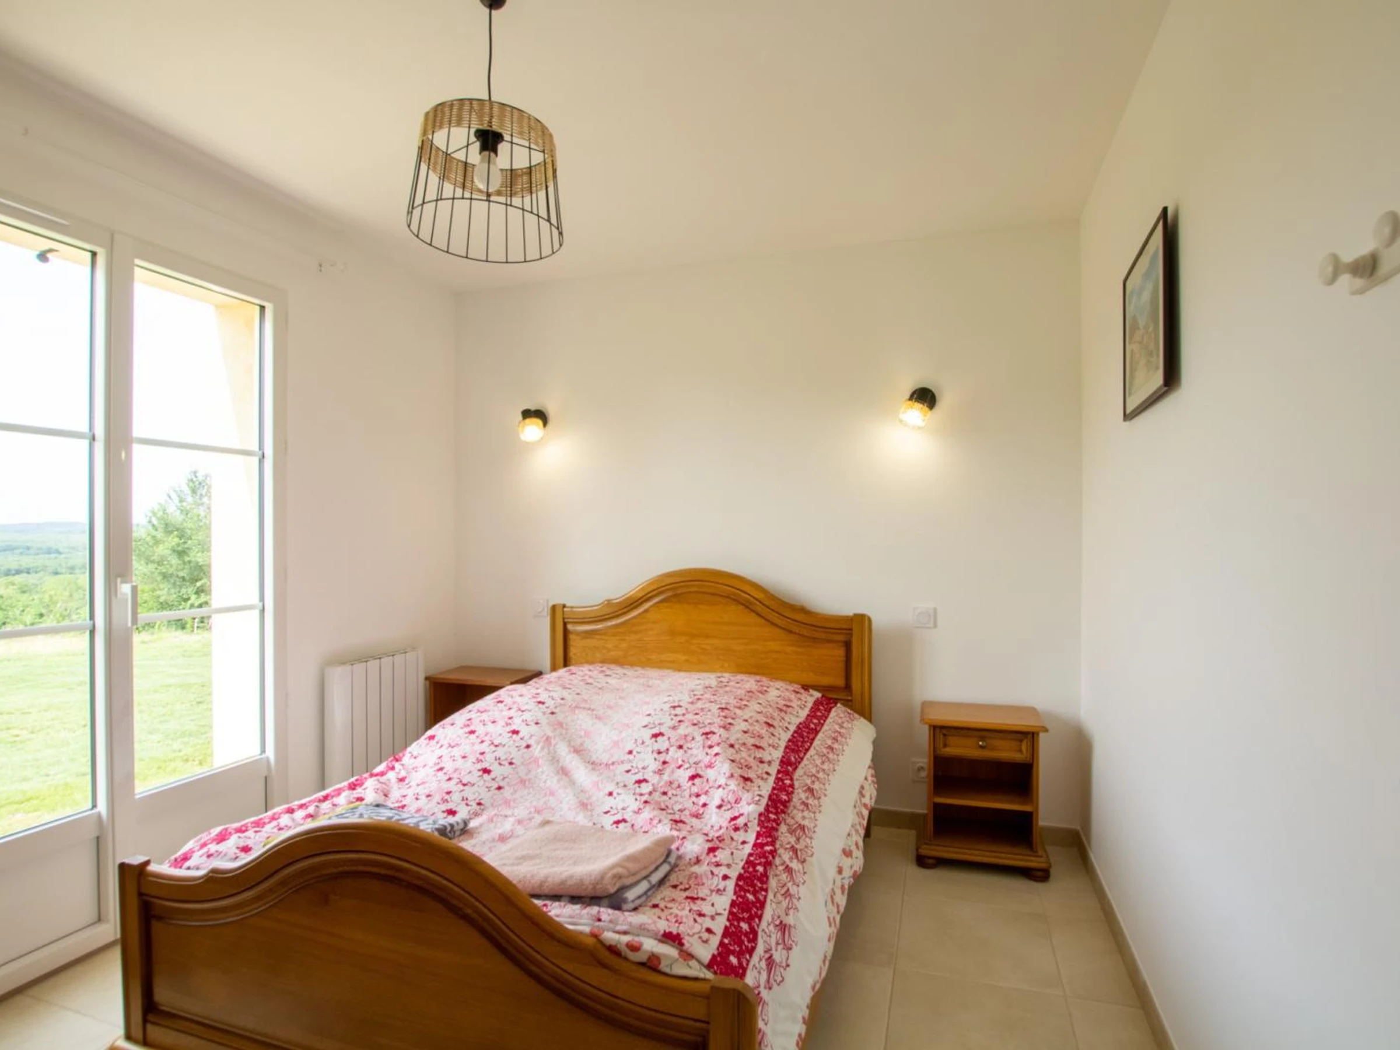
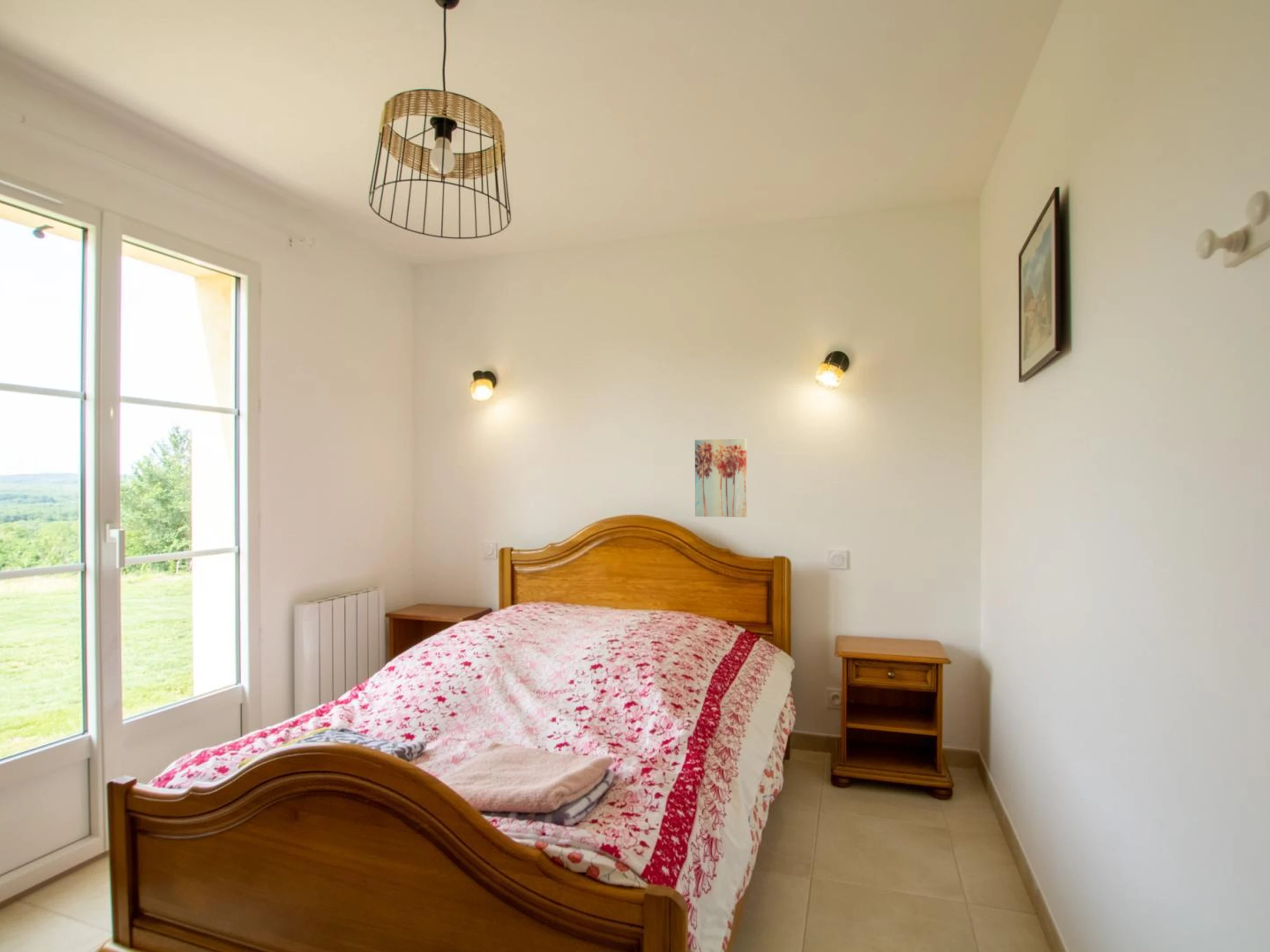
+ wall art [694,438,747,518]
